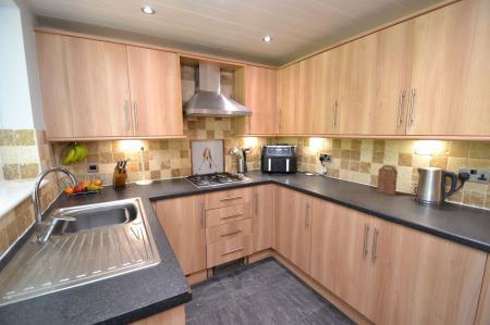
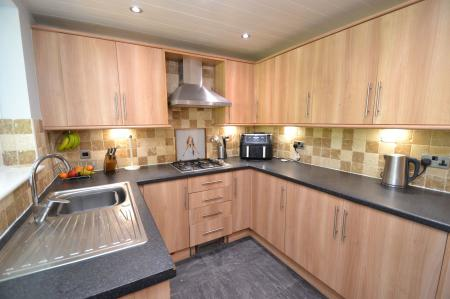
- cutting board [376,164,399,197]
